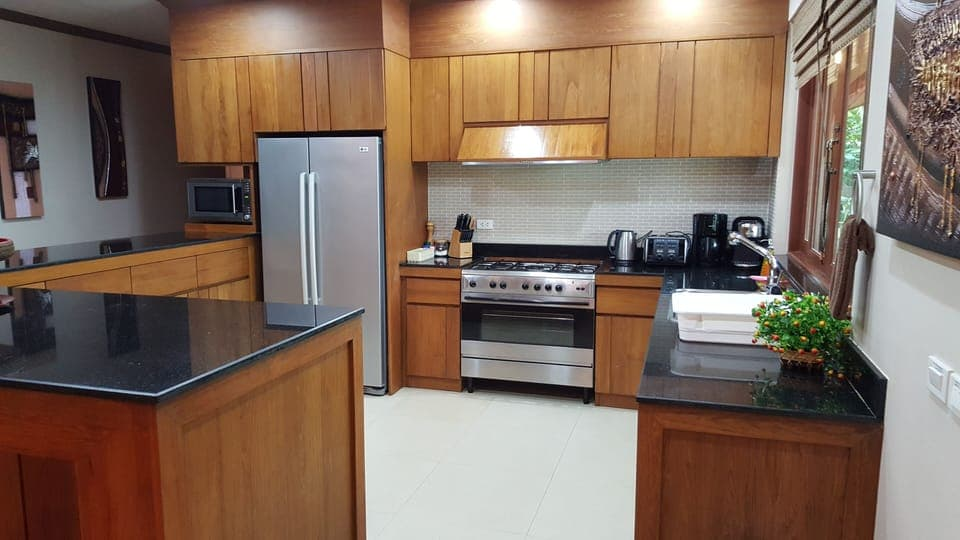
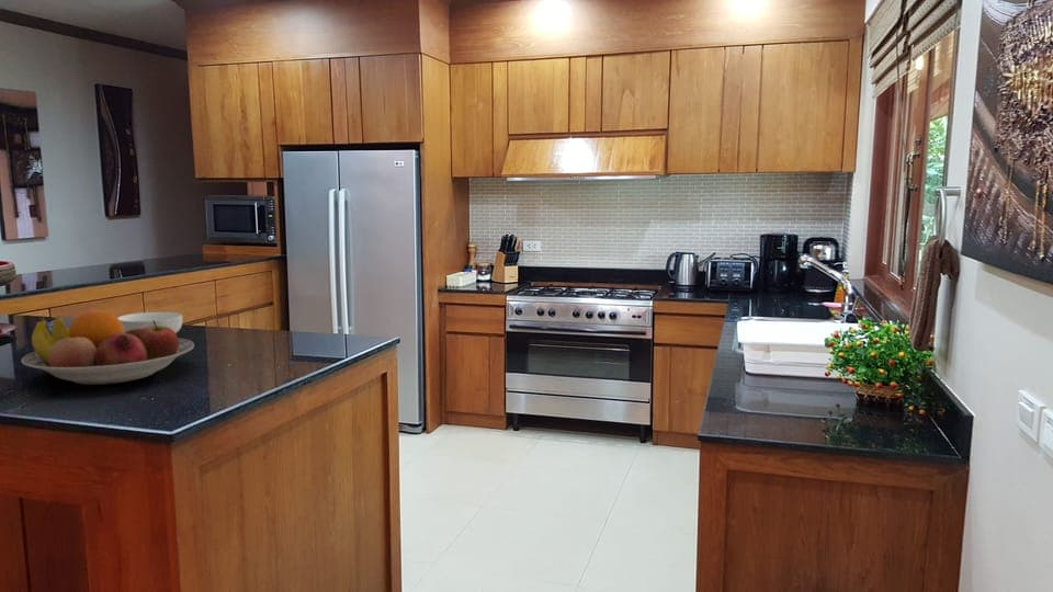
+ cereal bowl [116,311,183,334]
+ fruit bowl [21,311,195,386]
